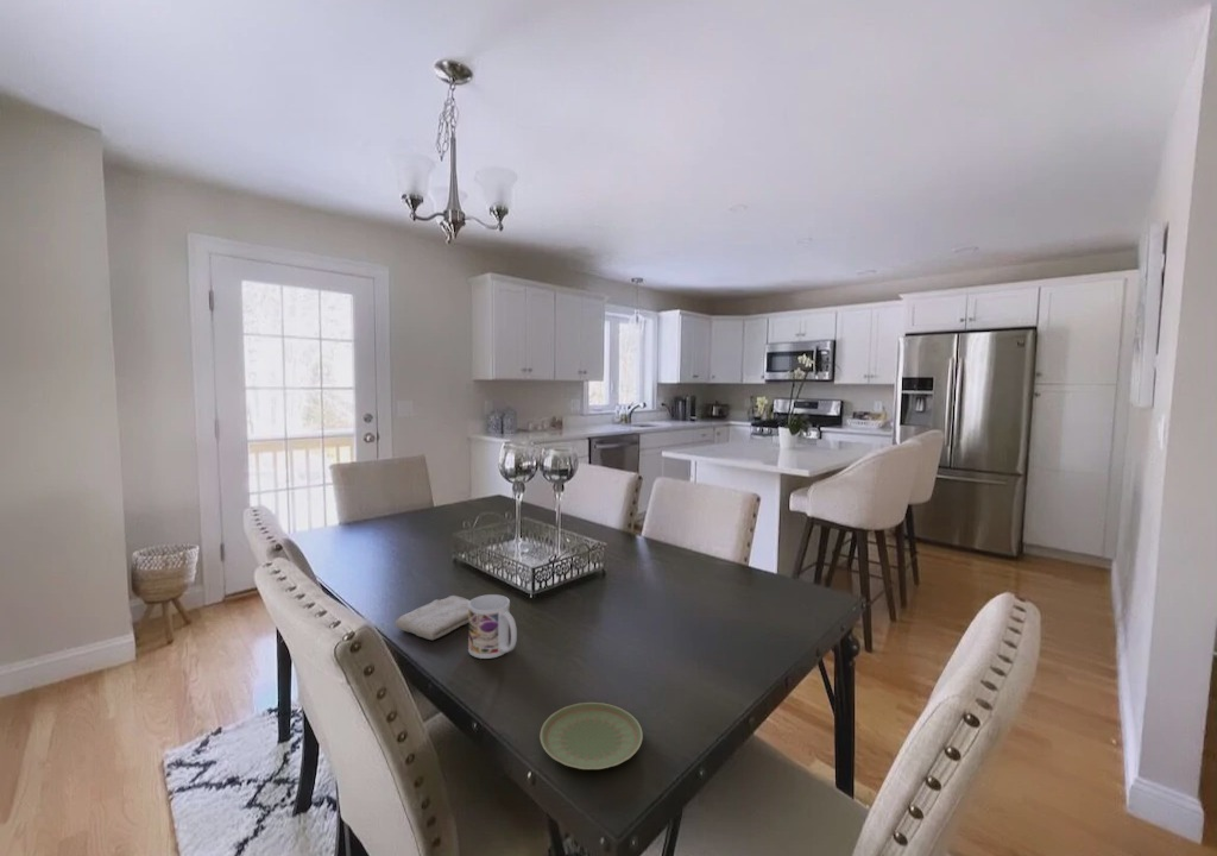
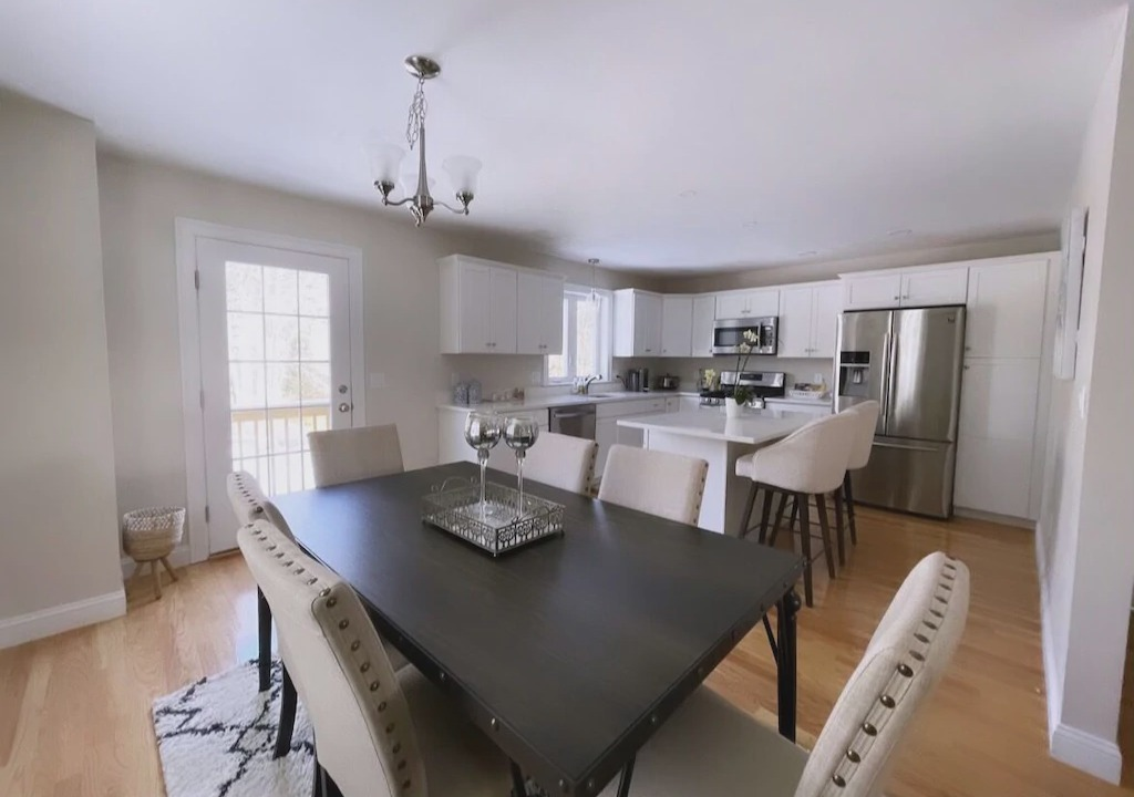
- plate [538,701,644,770]
- mug [467,593,518,660]
- washcloth [393,594,472,641]
